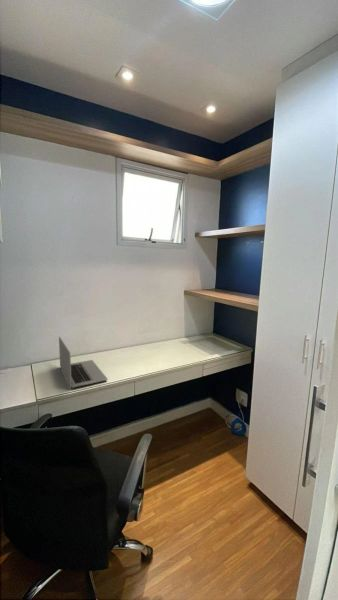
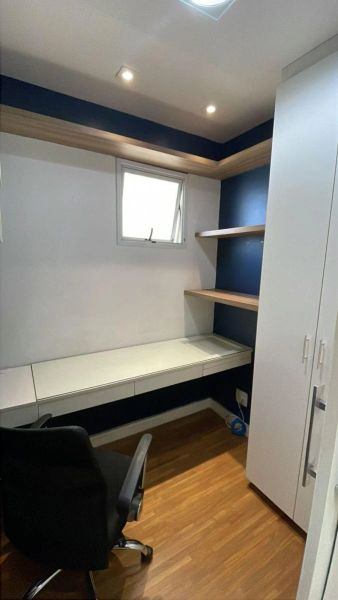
- laptop [58,335,108,389]
